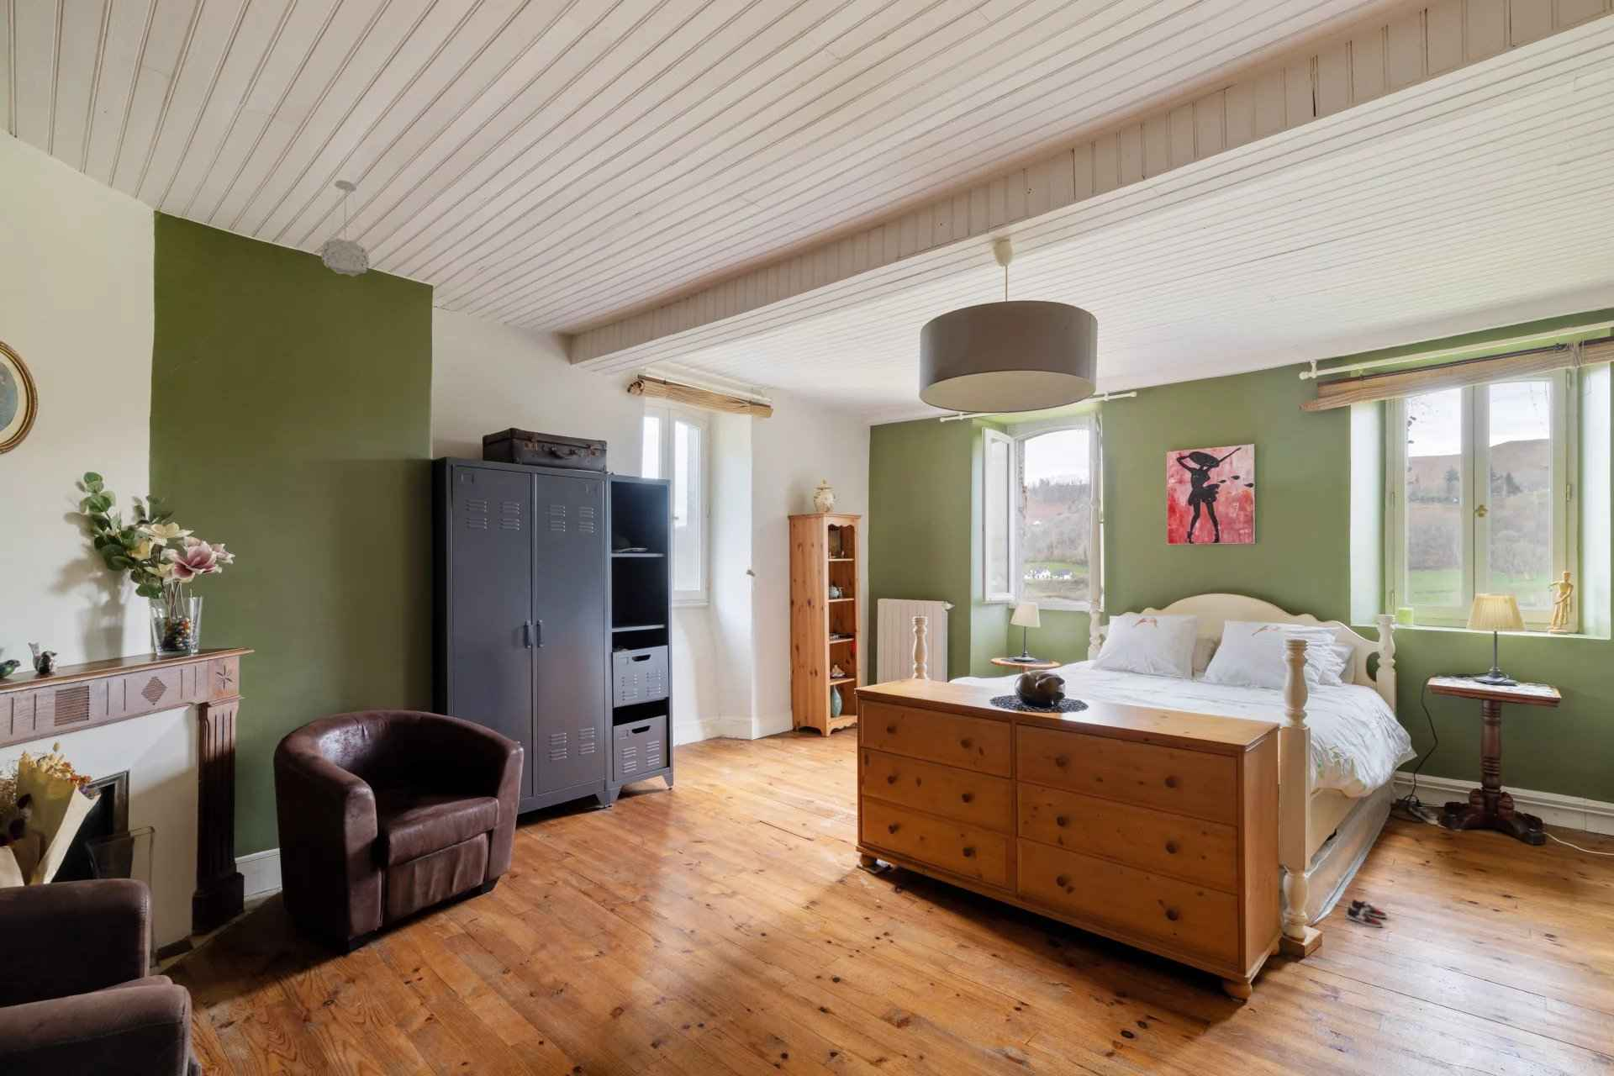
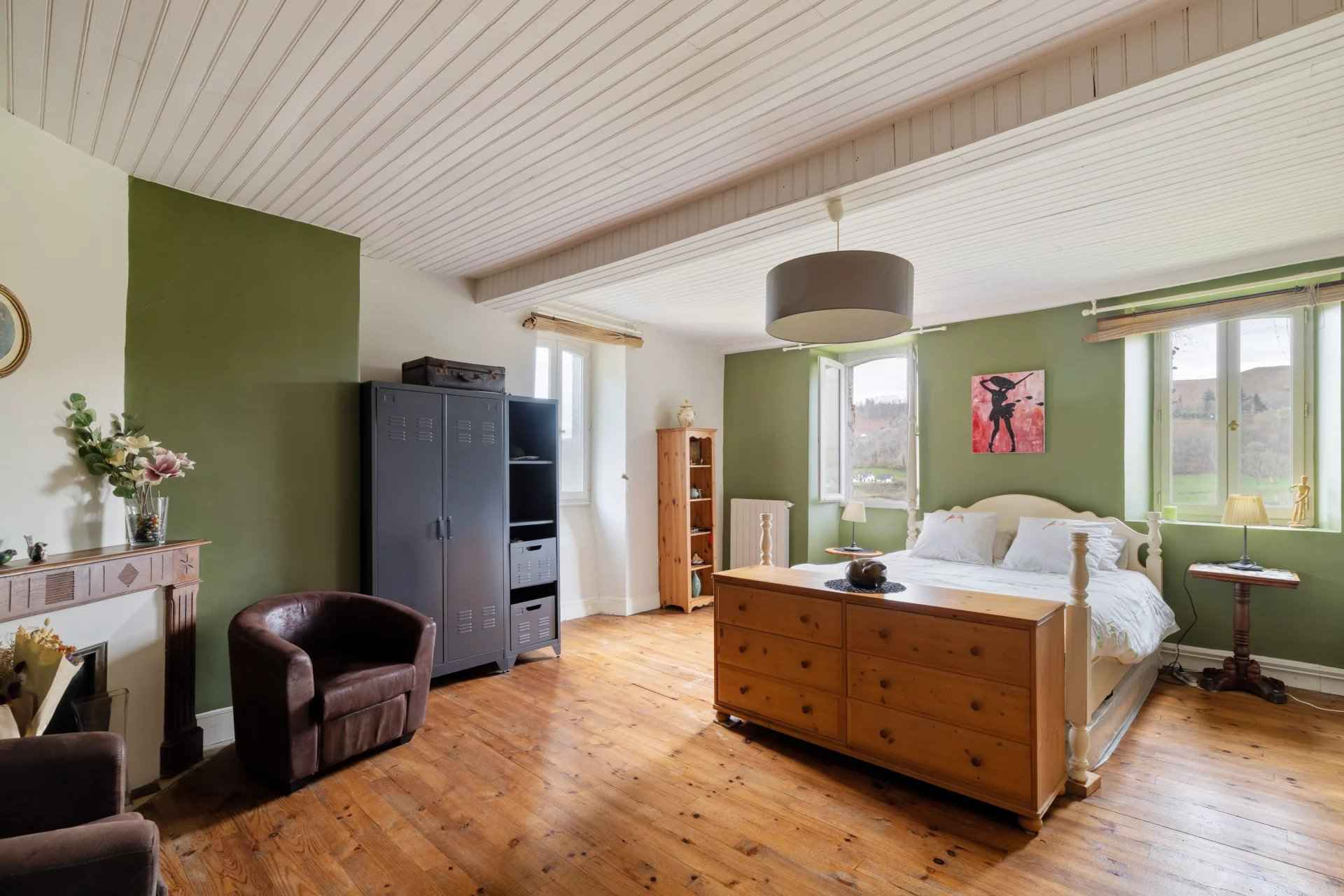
- sneaker [1346,898,1388,928]
- pendant light [321,180,371,277]
